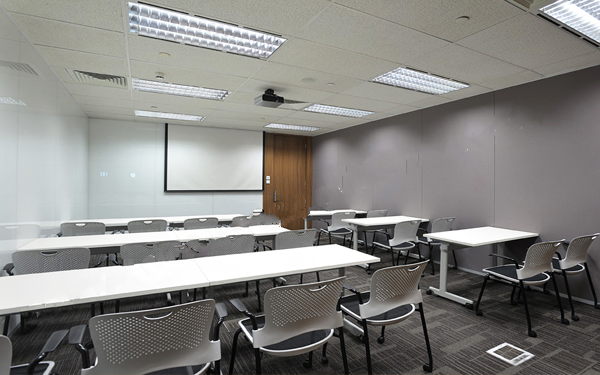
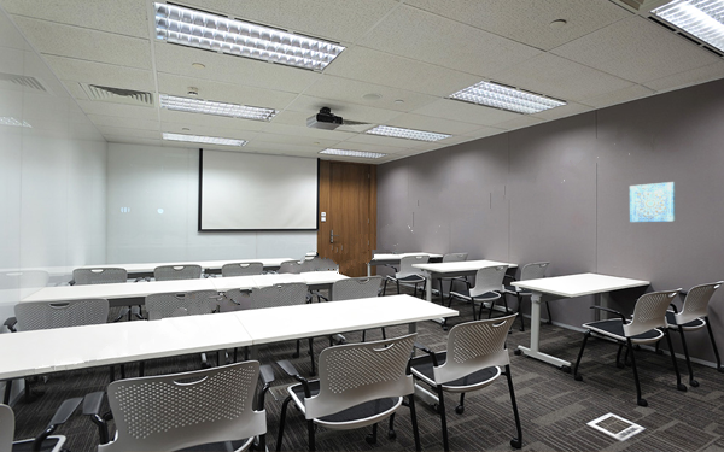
+ wall art [629,181,677,223]
